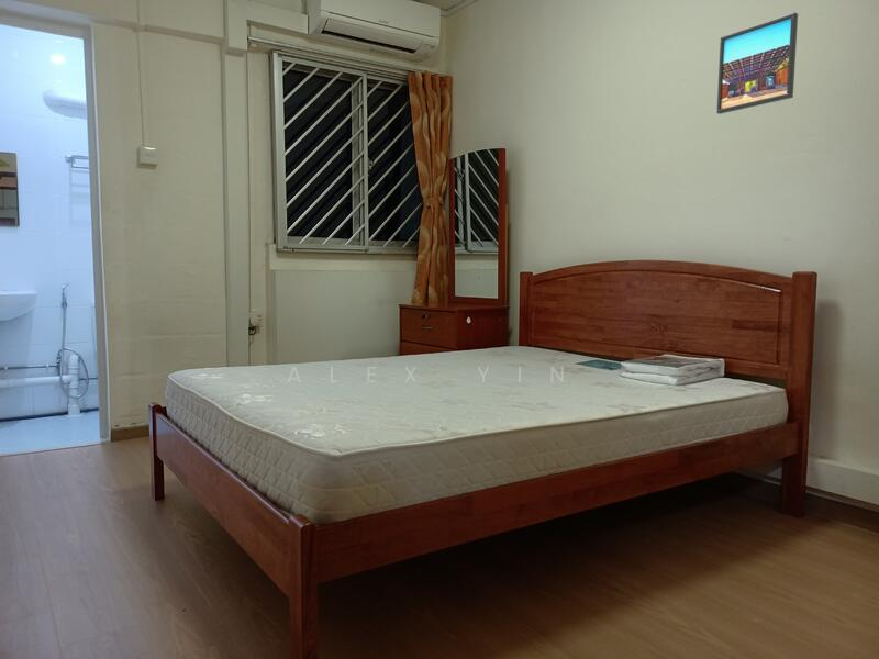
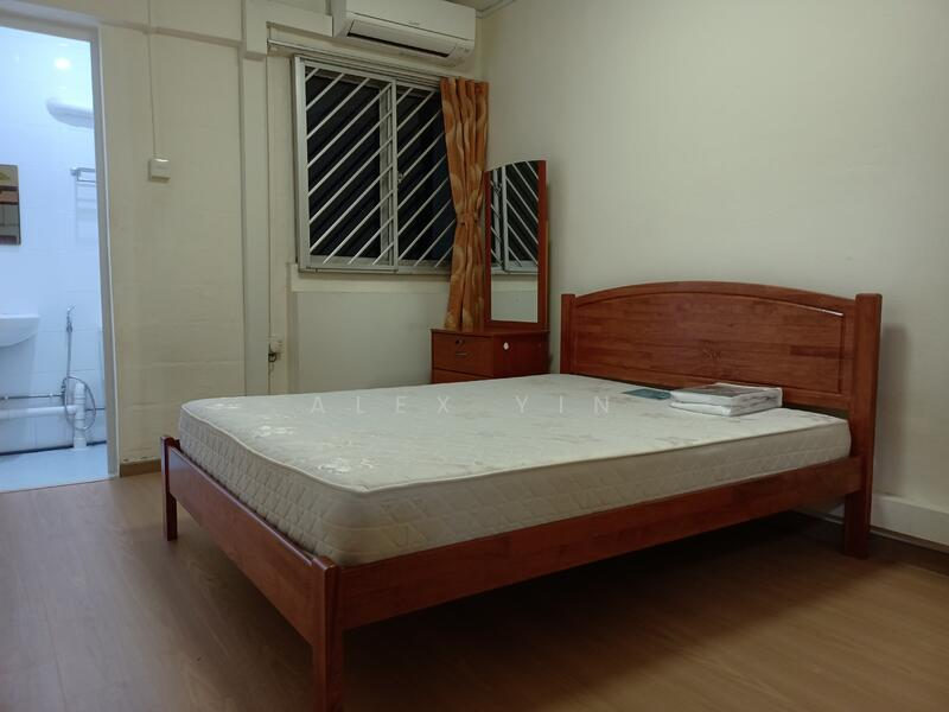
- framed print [715,12,799,115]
